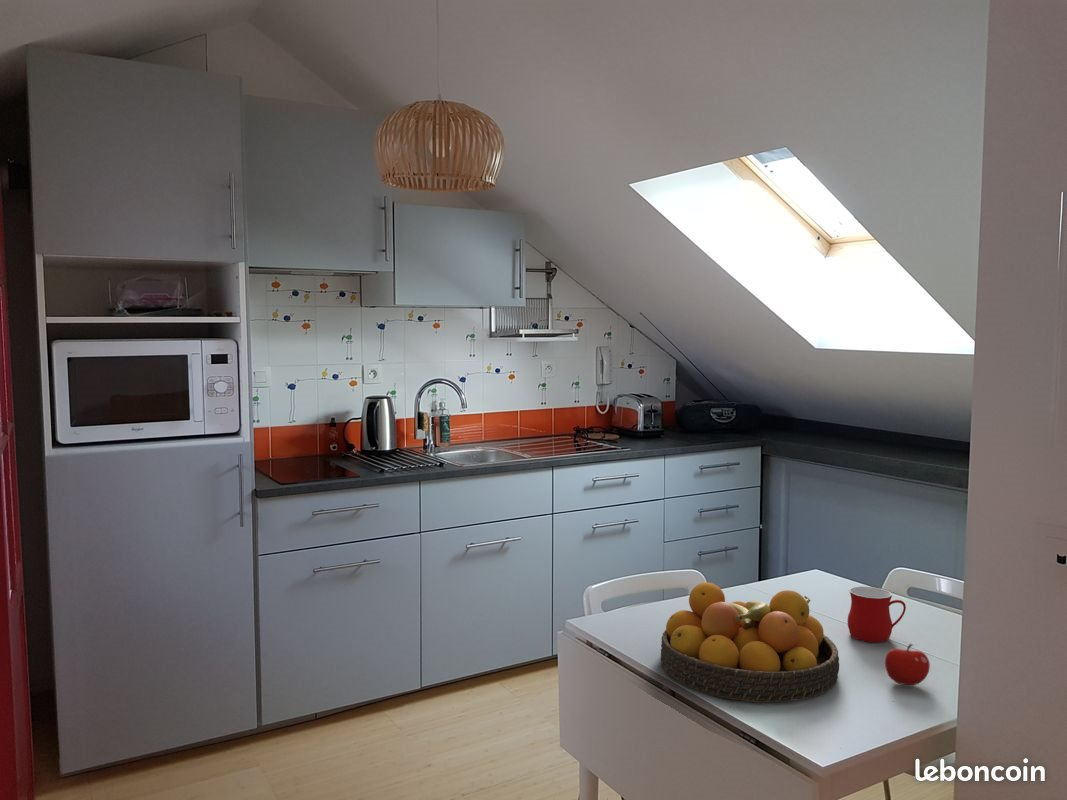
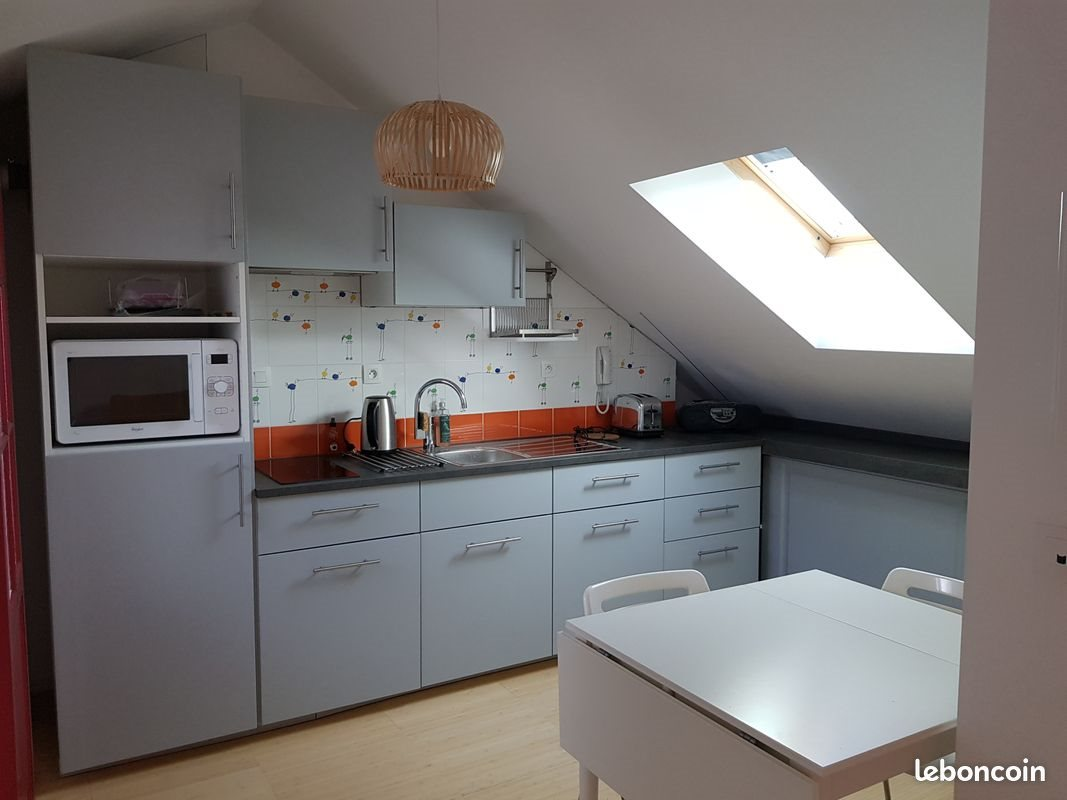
- apple [884,643,931,686]
- fruit bowl [660,581,840,703]
- mug [847,585,907,643]
